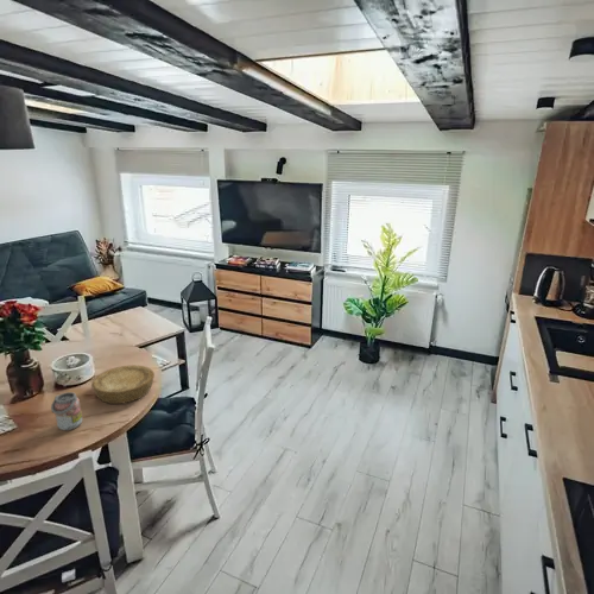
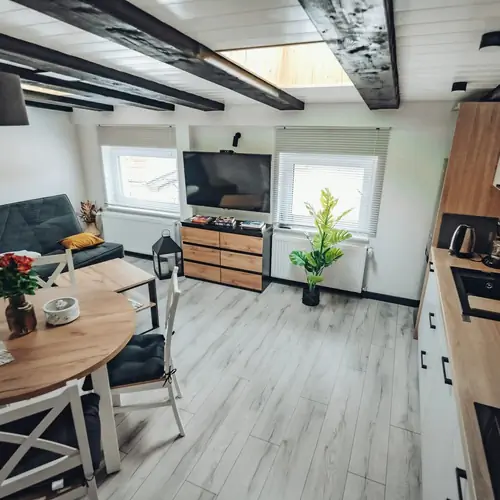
- beverage can [50,391,83,431]
- bowl [90,364,156,405]
